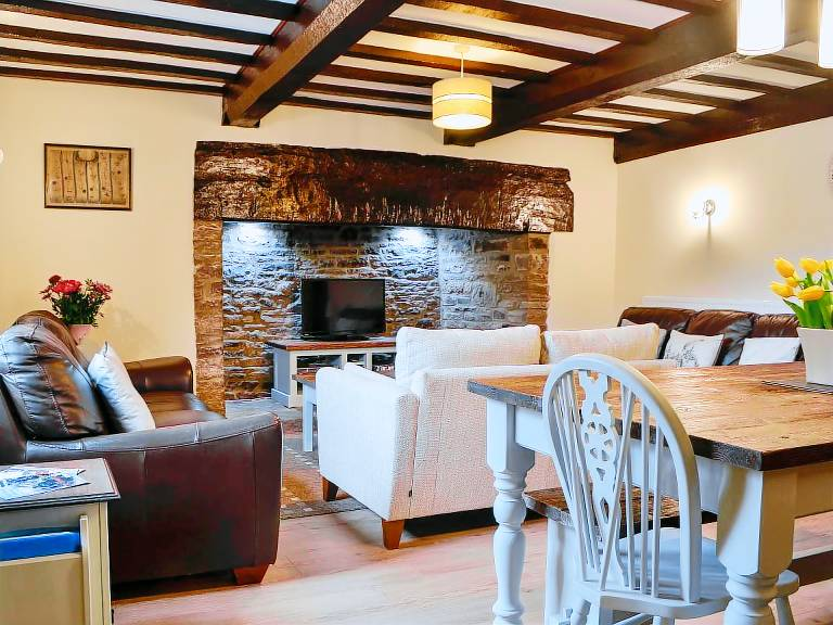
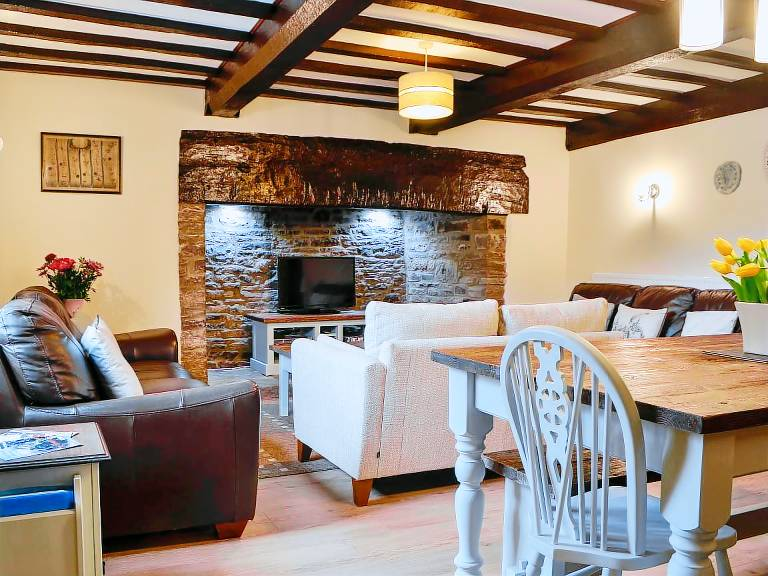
+ decorative plate [713,160,743,196]
